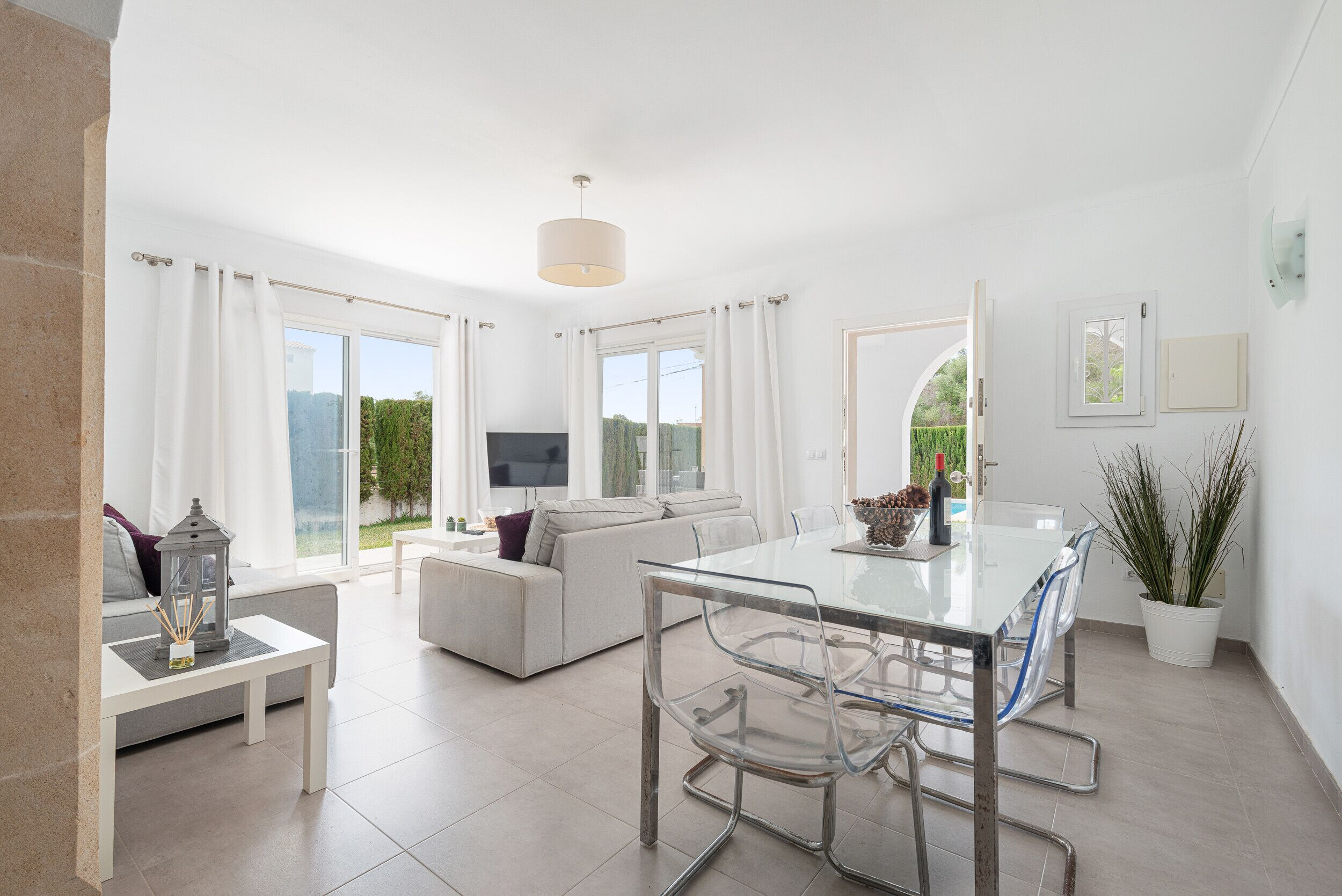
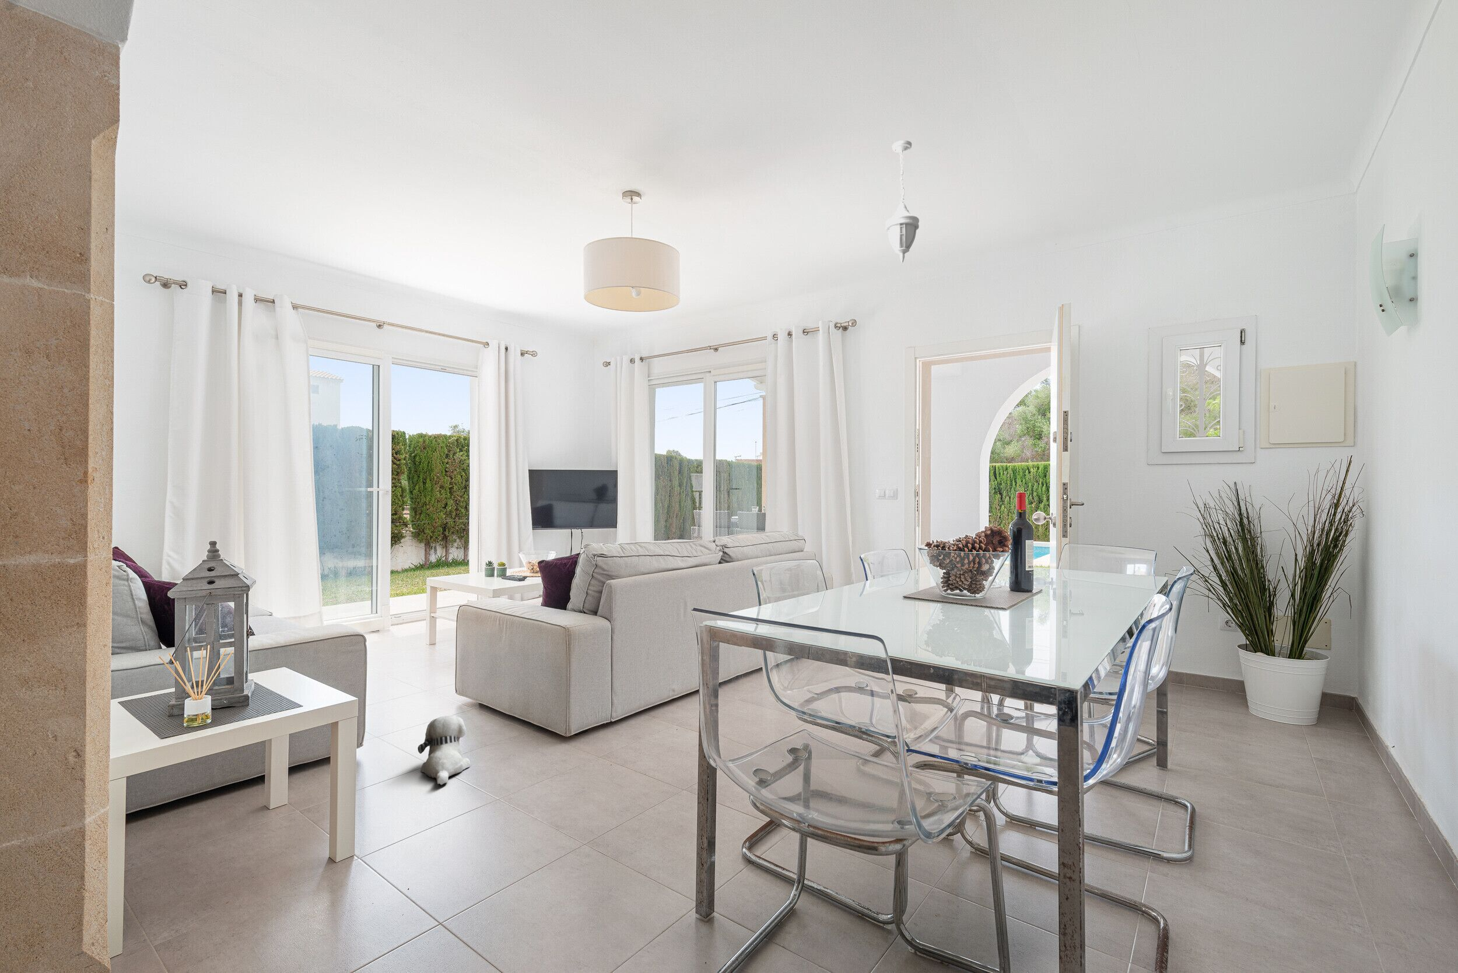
+ plush toy [417,716,470,785]
+ pendant light [884,140,920,264]
